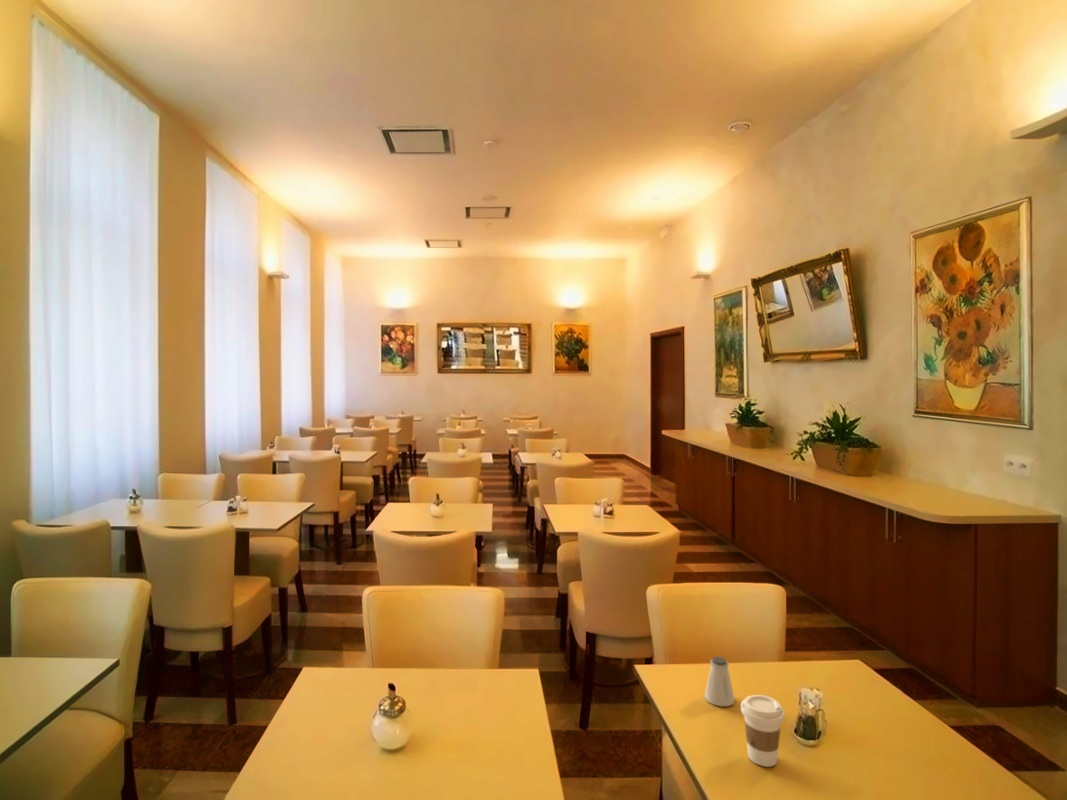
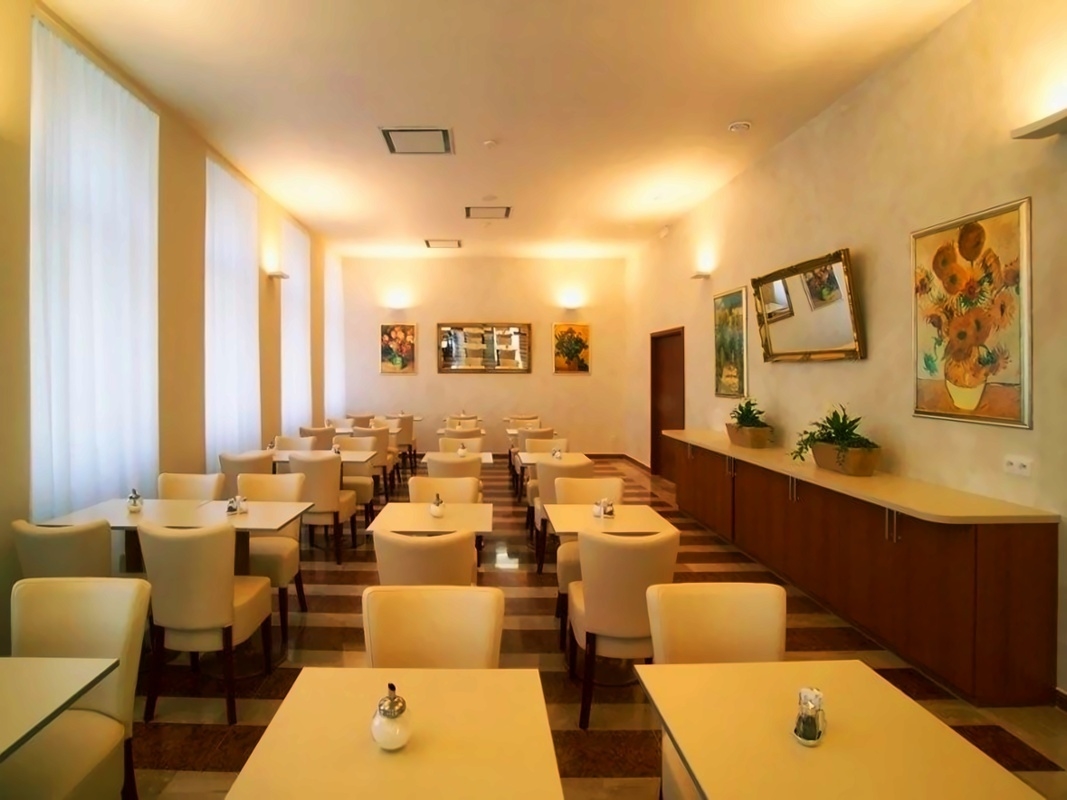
- coffee cup [740,694,786,768]
- saltshaker [704,655,736,707]
